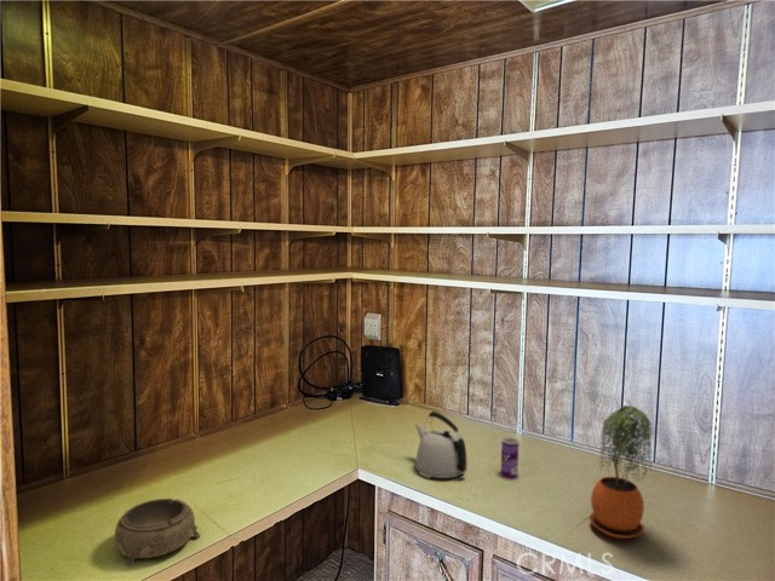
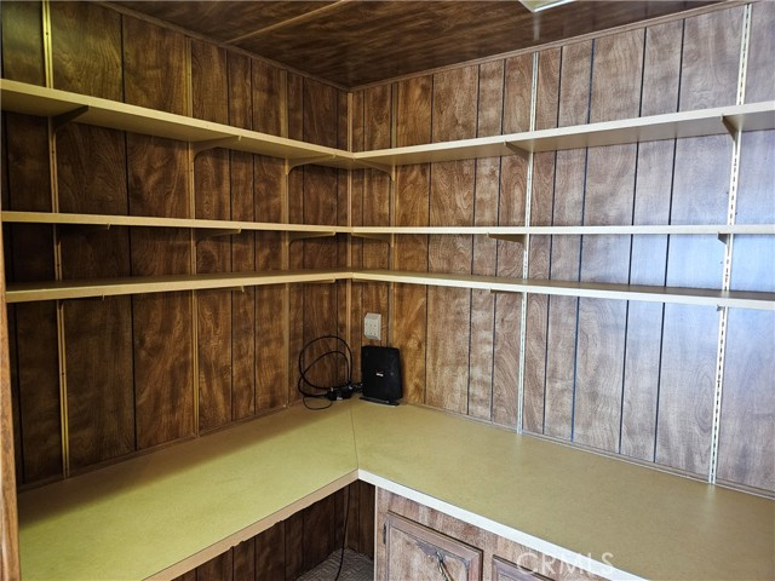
- decorative bowl [114,497,202,569]
- beverage can [499,437,521,481]
- potted plant [589,404,654,540]
- kettle [414,410,467,479]
